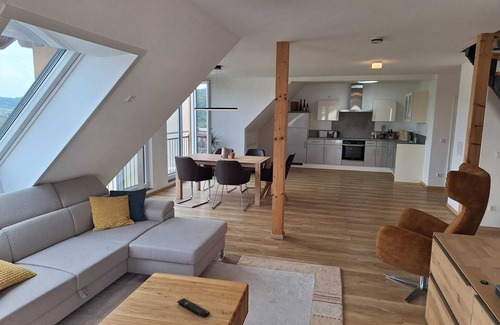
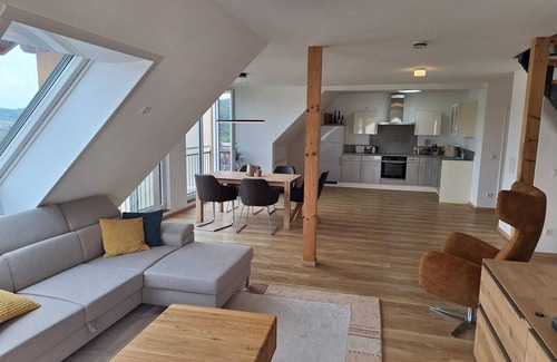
- remote control [176,297,211,318]
